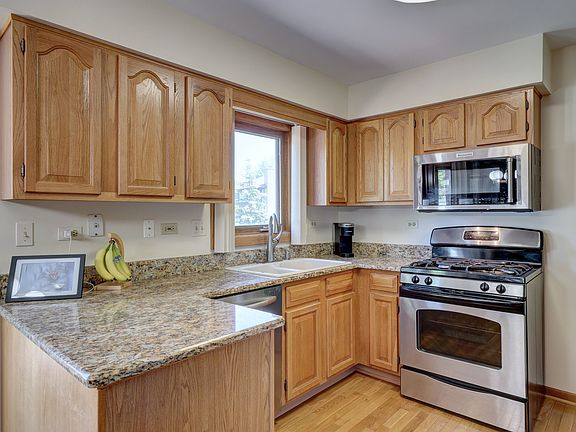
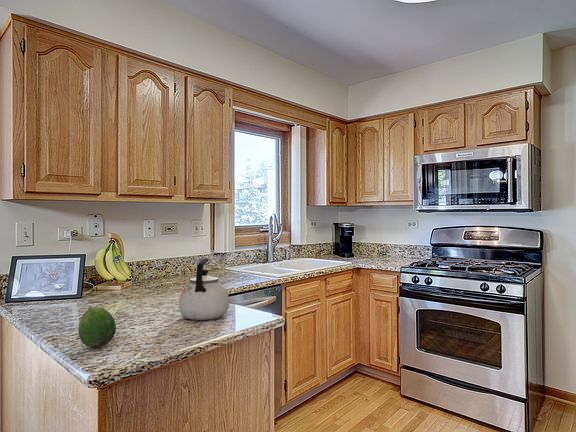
+ fruit [78,306,117,349]
+ kettle [178,258,230,321]
